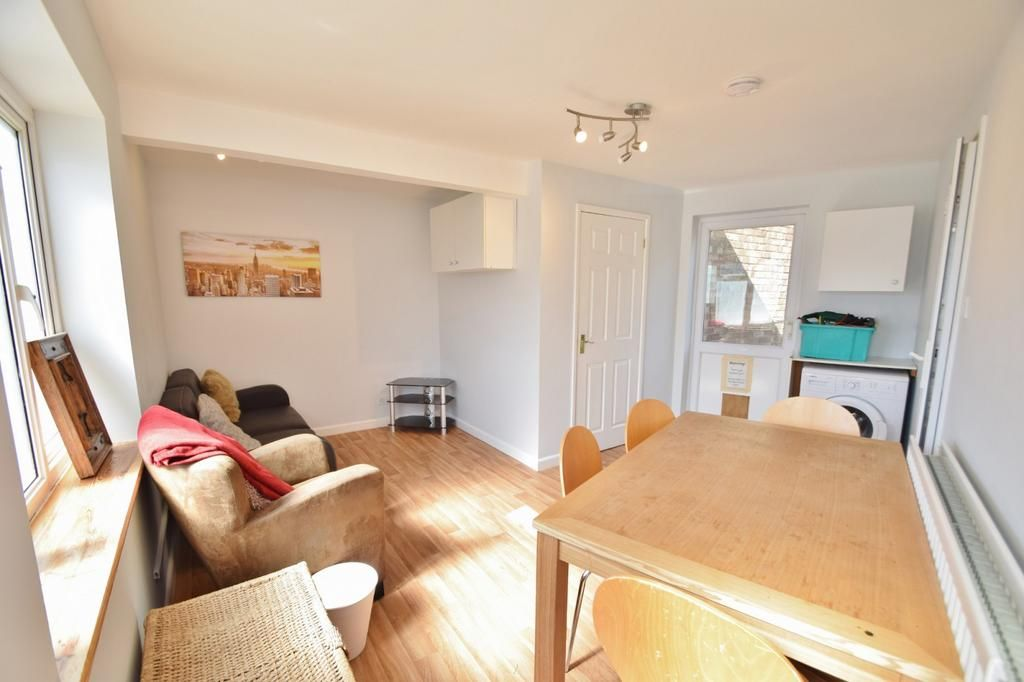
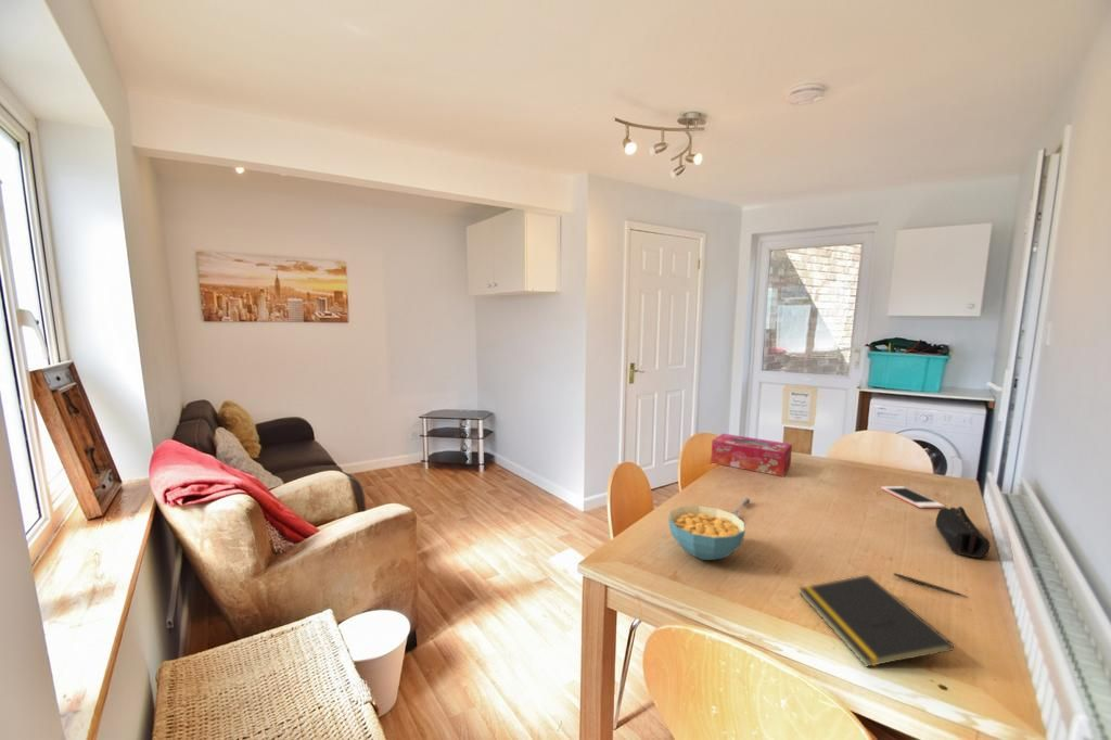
+ cell phone [880,485,945,509]
+ pen [893,572,968,598]
+ pencil case [934,506,991,559]
+ soupspoon [730,497,751,518]
+ cereal bowl [667,505,746,561]
+ notepad [797,574,955,668]
+ tissue box [710,433,793,477]
